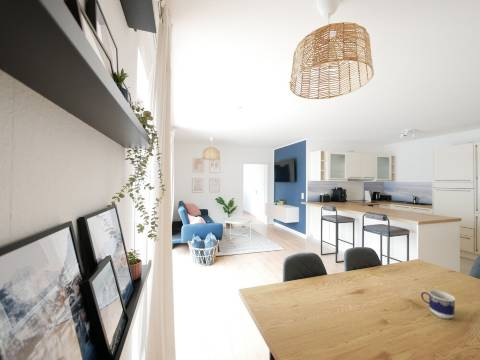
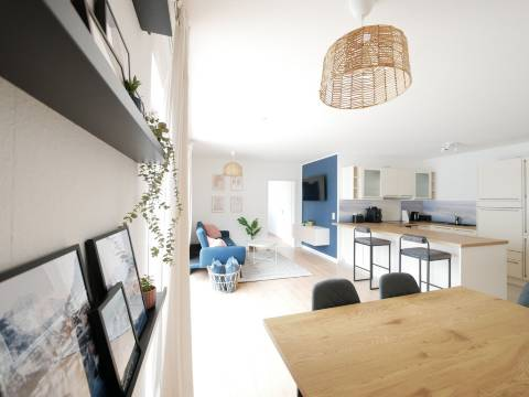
- cup [420,289,456,320]
